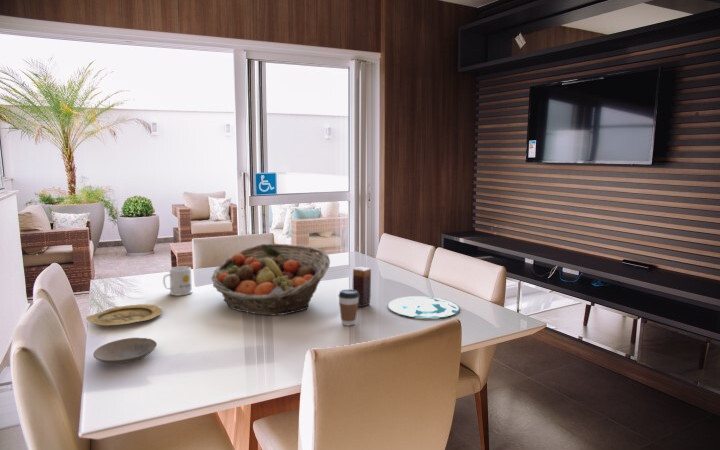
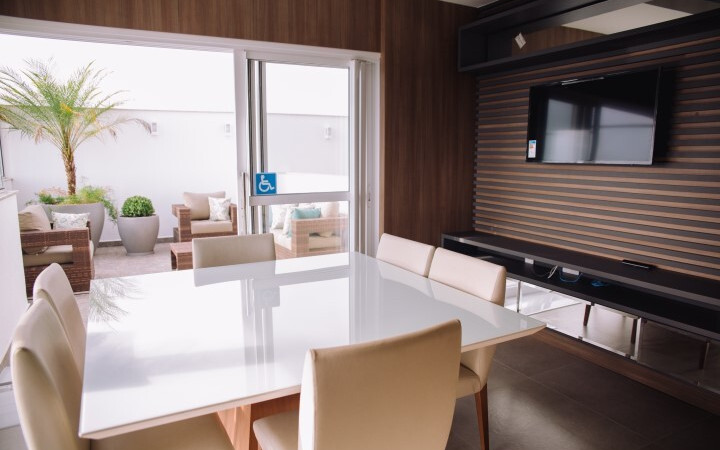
- coffee cup [338,289,359,327]
- plate [85,303,163,327]
- plate [387,295,460,319]
- candle [352,266,372,308]
- mug [162,265,193,297]
- plate [92,337,158,365]
- fruit basket [210,243,331,317]
